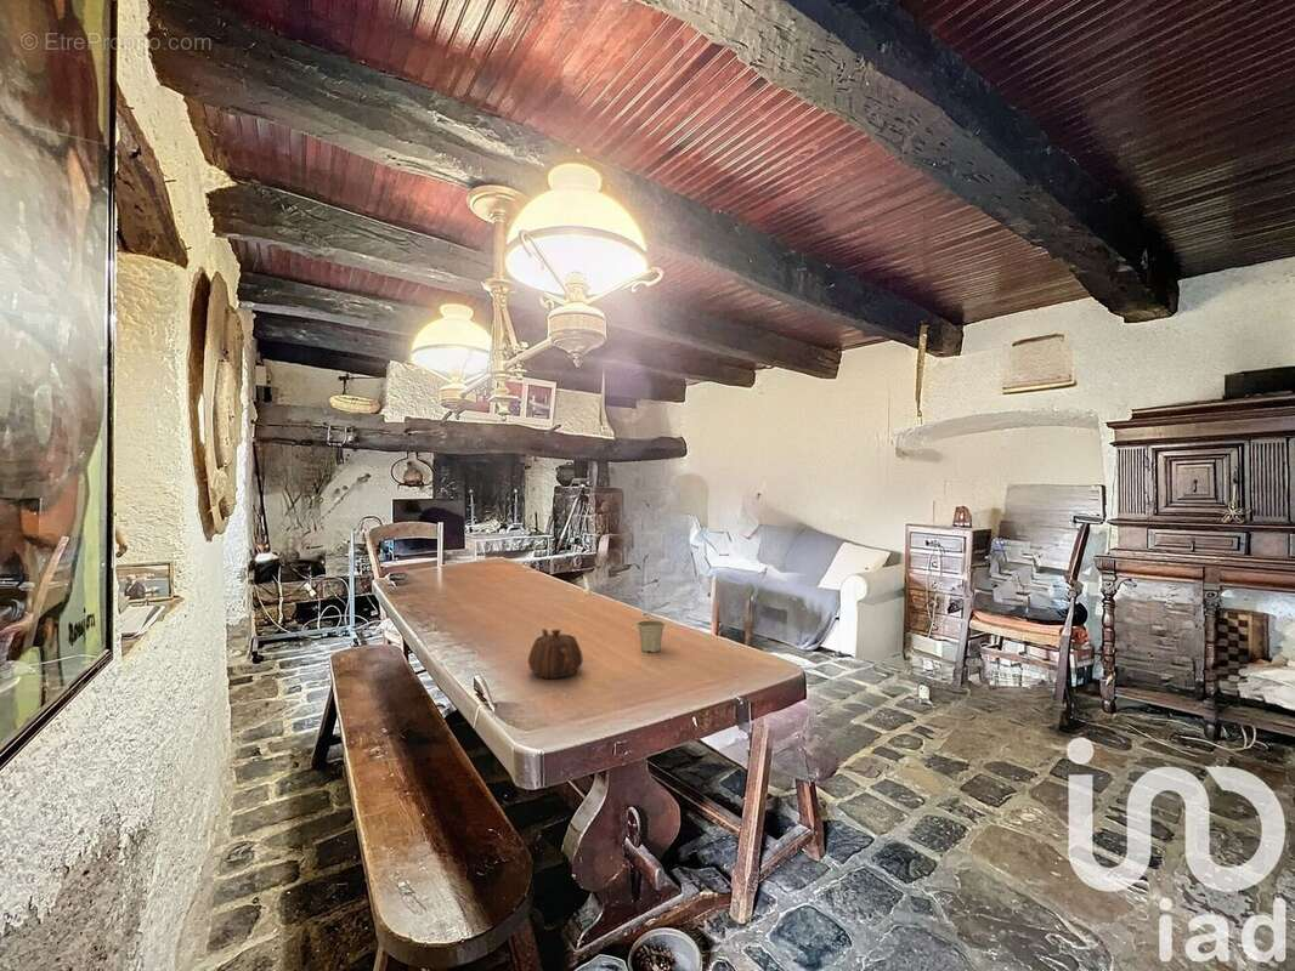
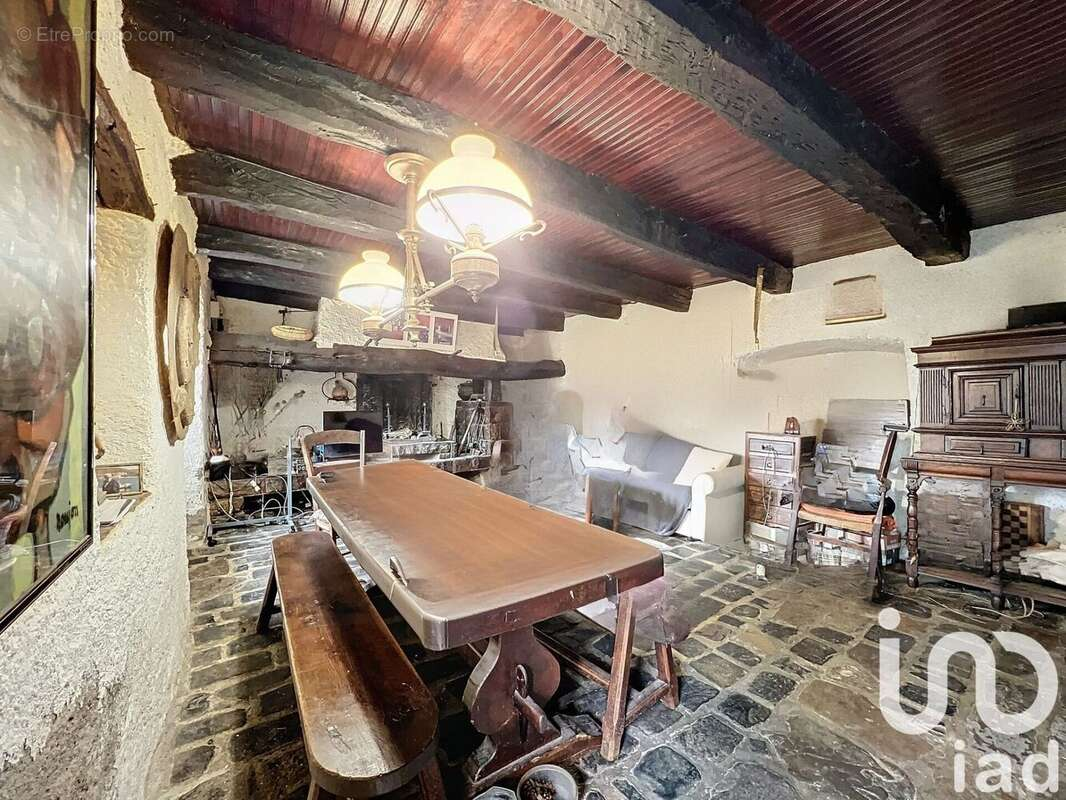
- teapot [527,628,584,680]
- flower pot [635,619,666,653]
